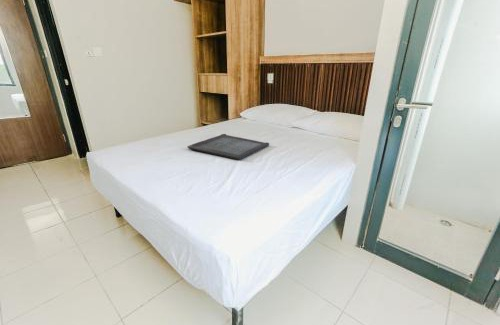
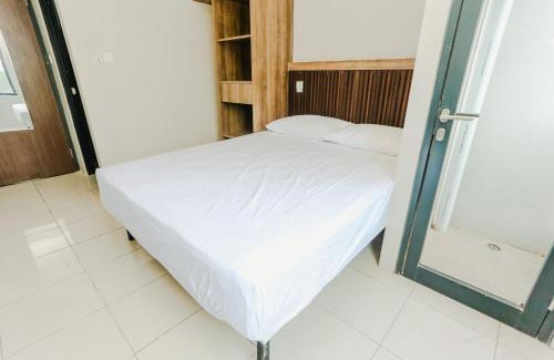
- serving tray [186,133,270,161]
